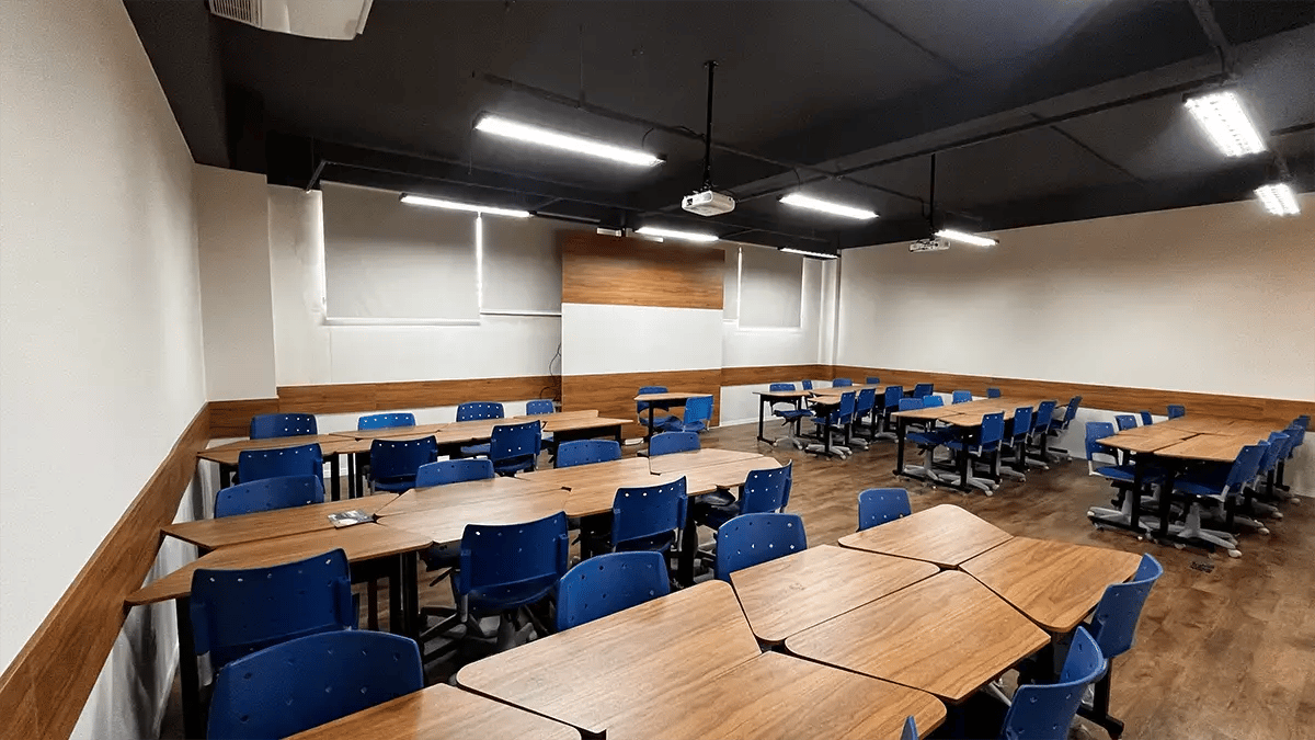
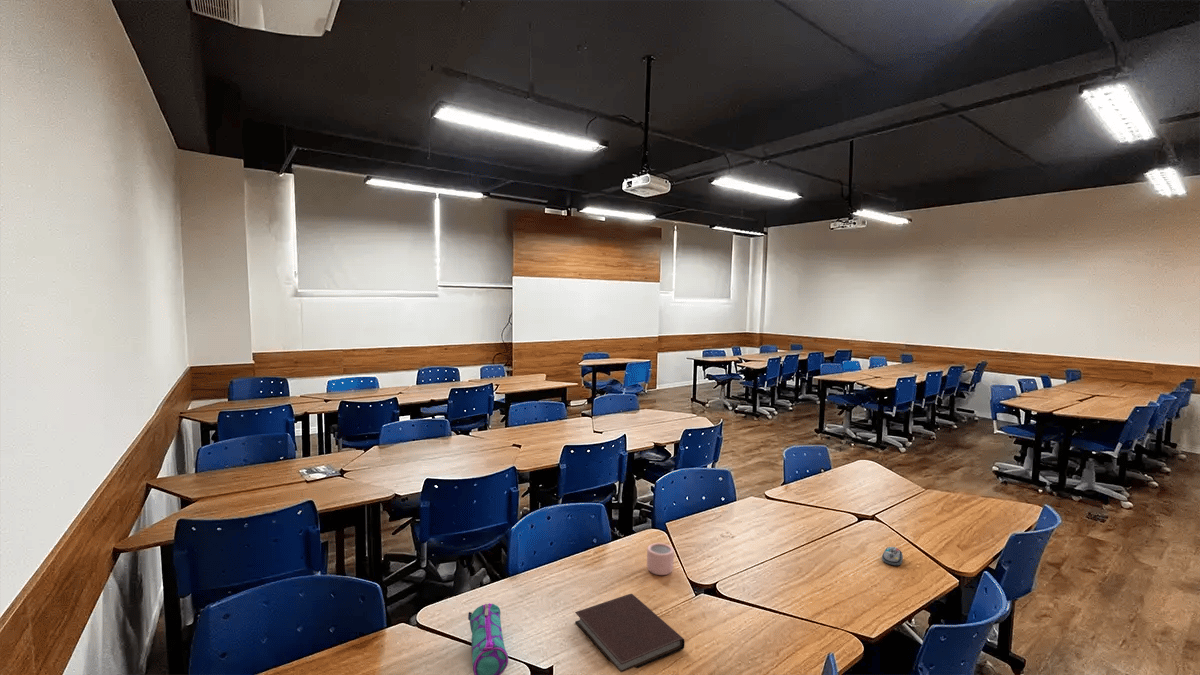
+ pencil case [467,602,509,675]
+ notebook [574,593,686,673]
+ mug [646,542,675,576]
+ computer mouse [881,546,904,567]
